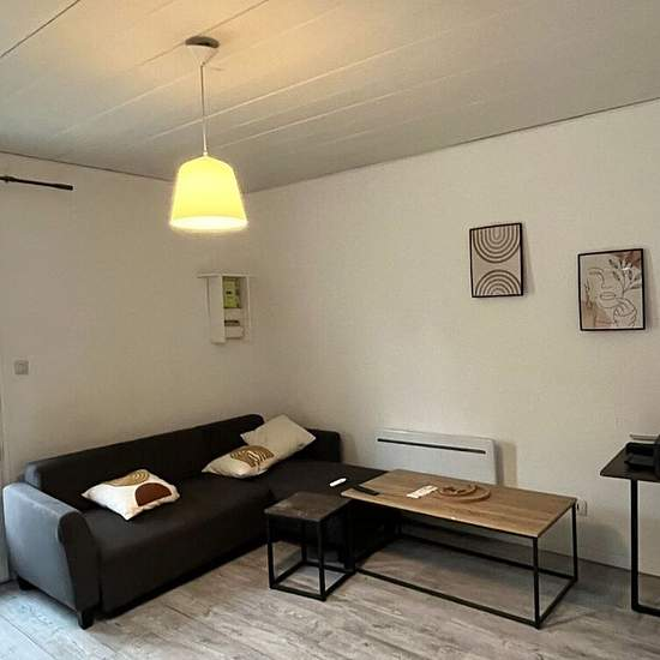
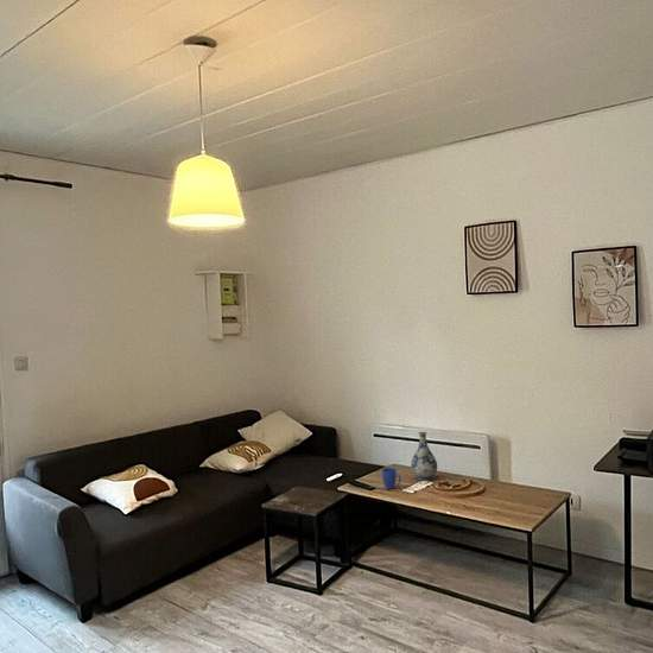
+ vase [410,431,438,482]
+ mug [381,467,402,490]
